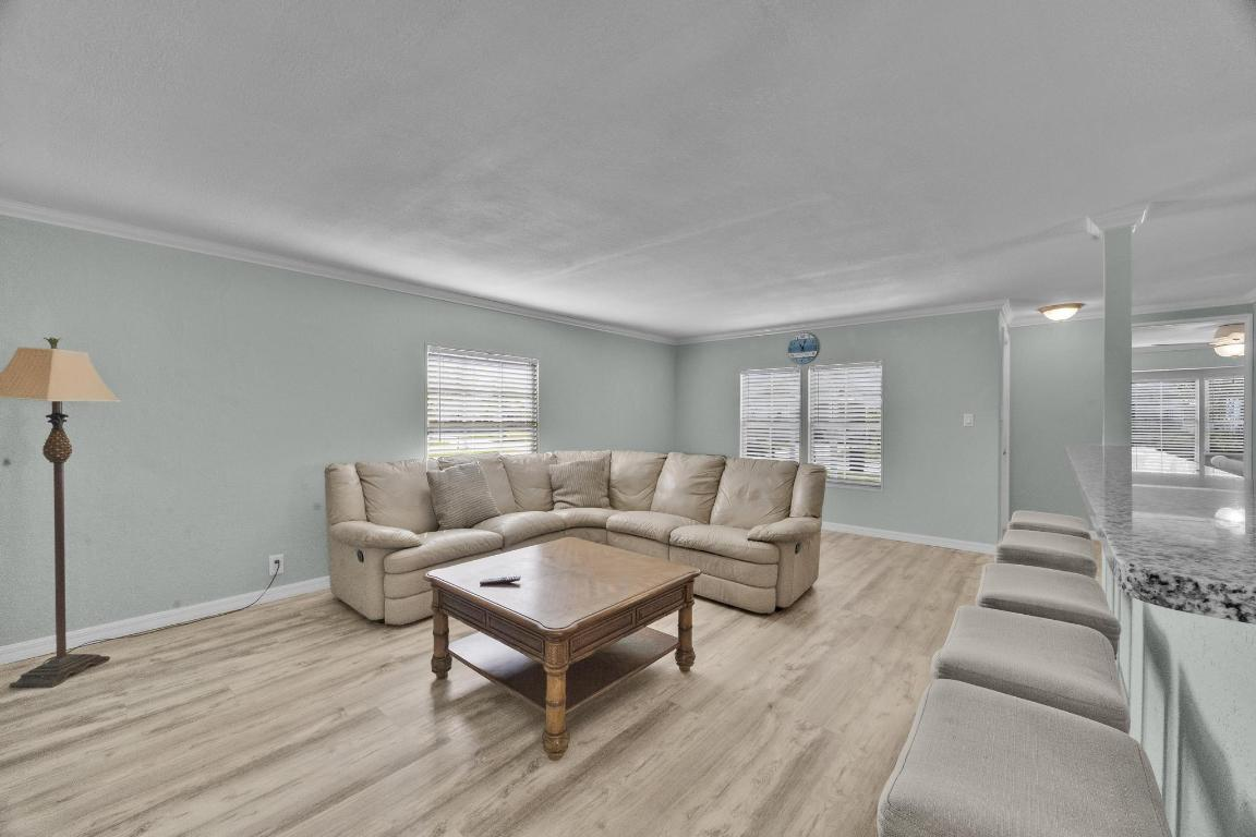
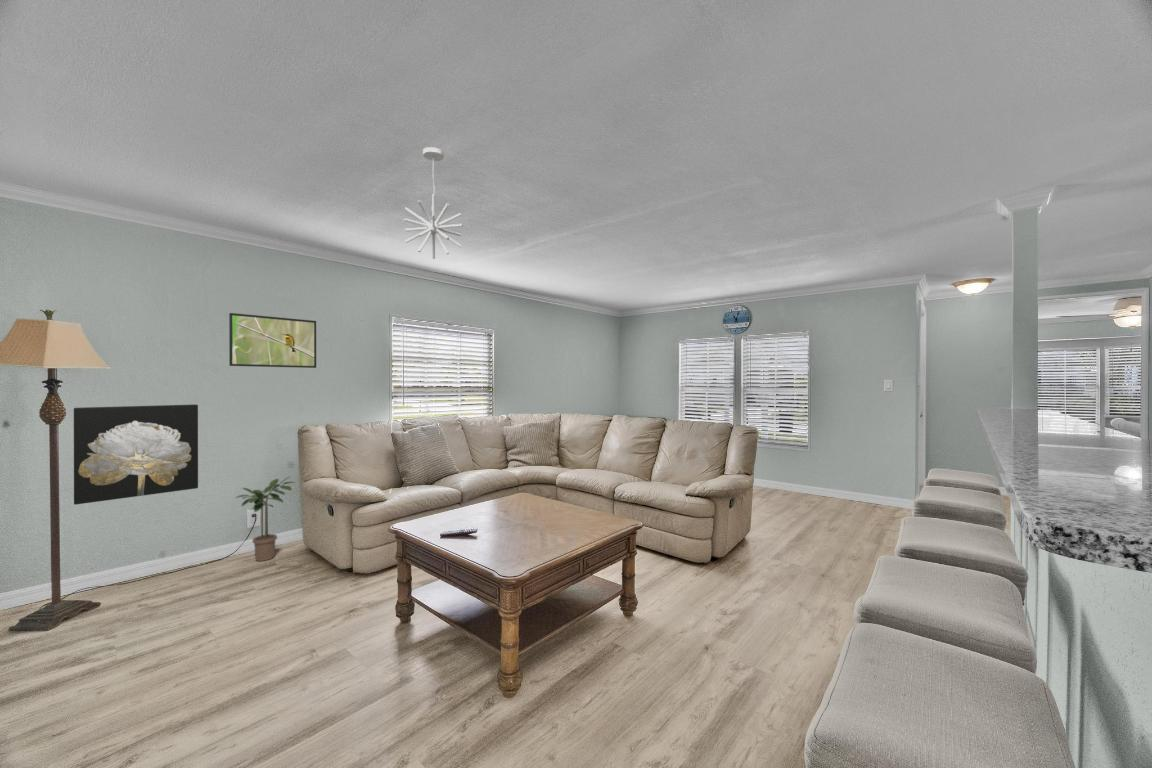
+ potted plant [235,475,297,562]
+ wall art [73,404,199,506]
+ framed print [228,312,317,369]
+ pendant light [402,146,464,260]
